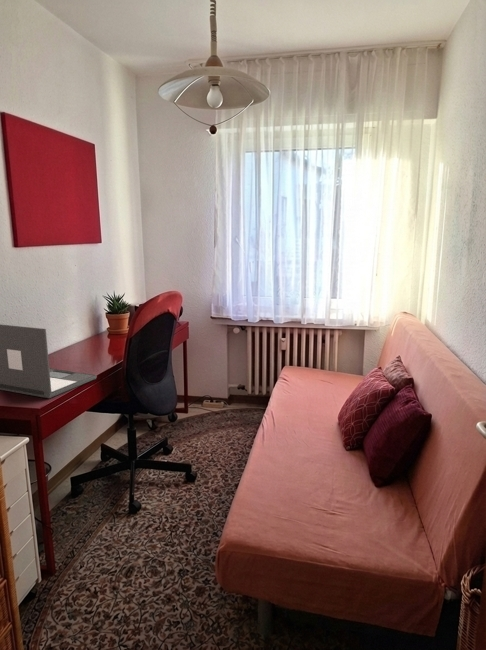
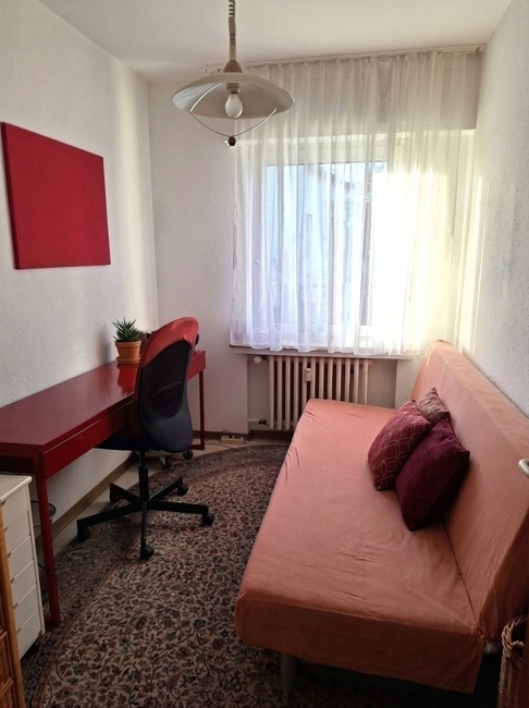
- laptop [0,324,98,399]
